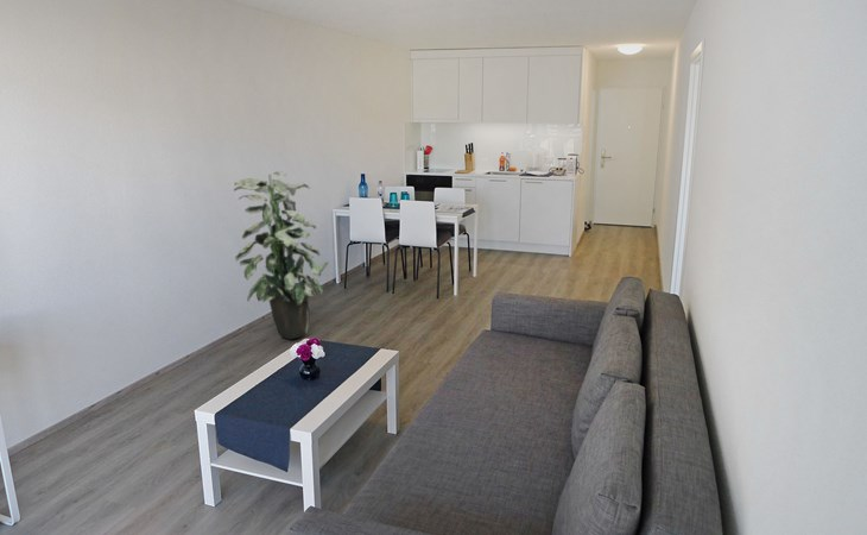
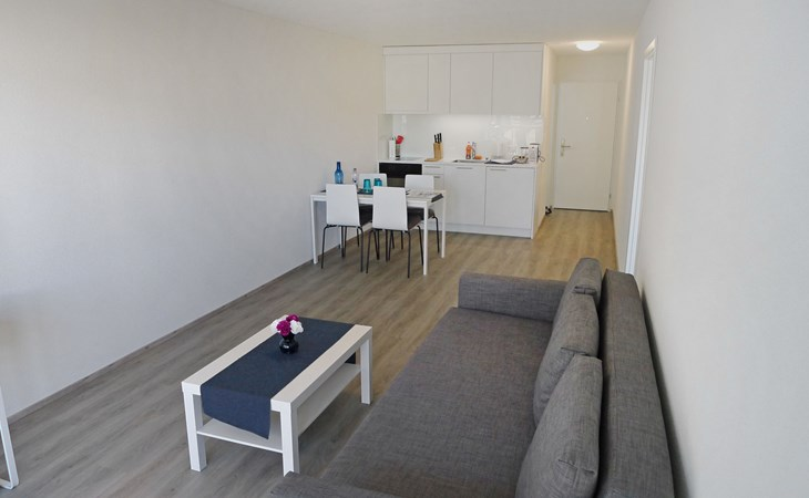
- indoor plant [233,170,329,340]
